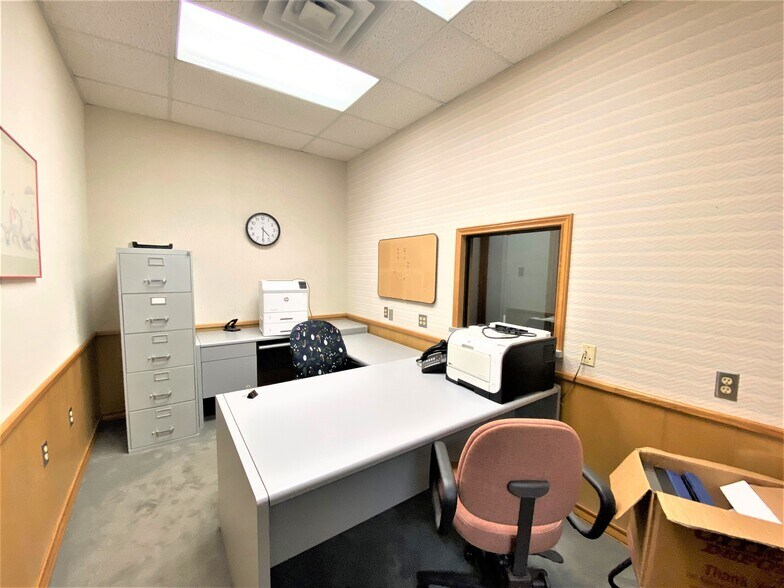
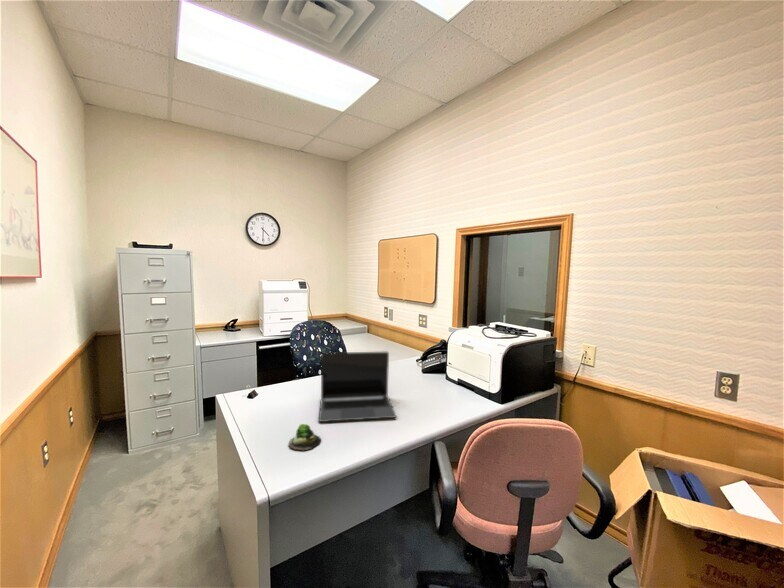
+ laptop [318,351,397,423]
+ succulent plant [287,423,322,451]
